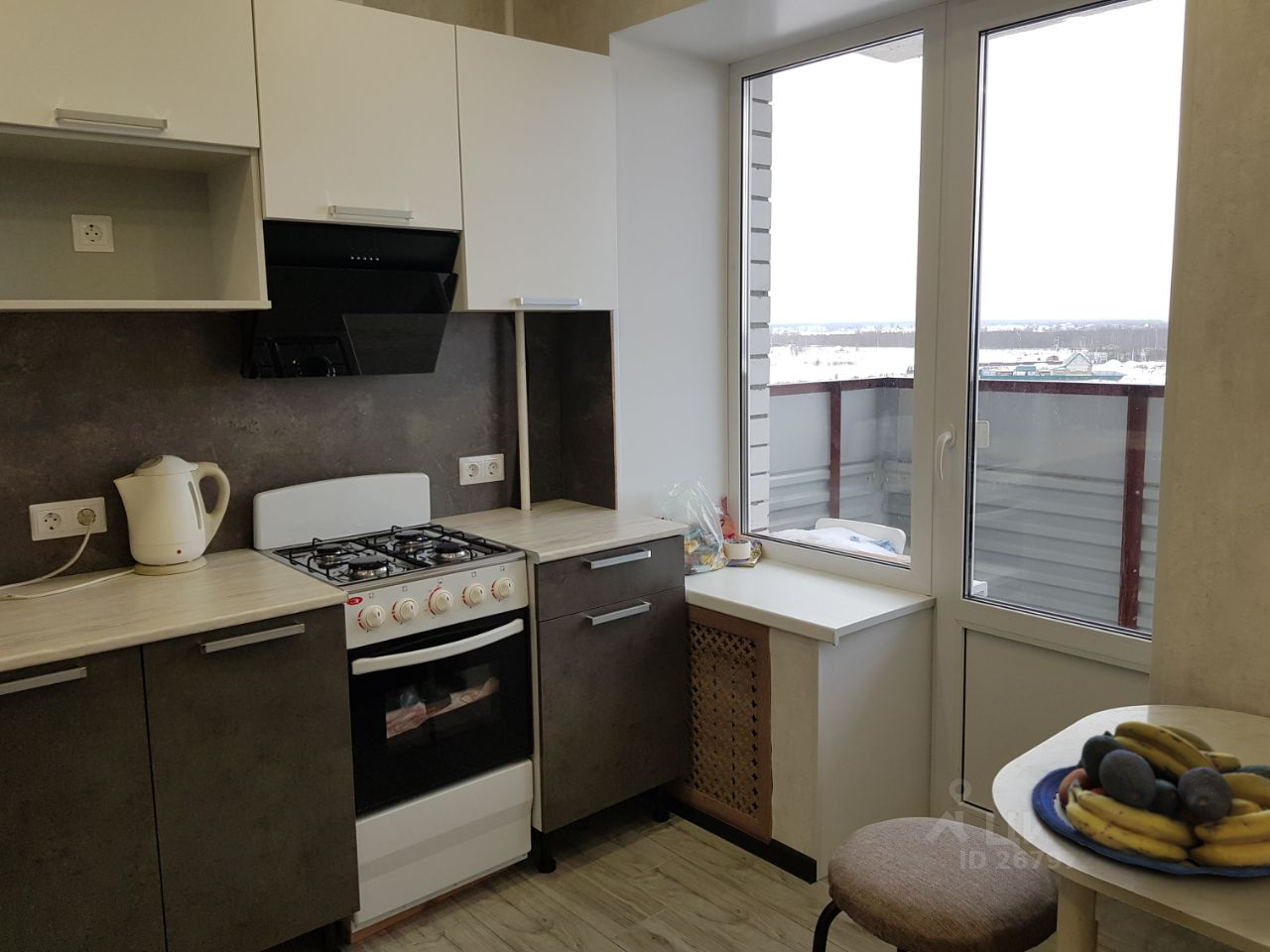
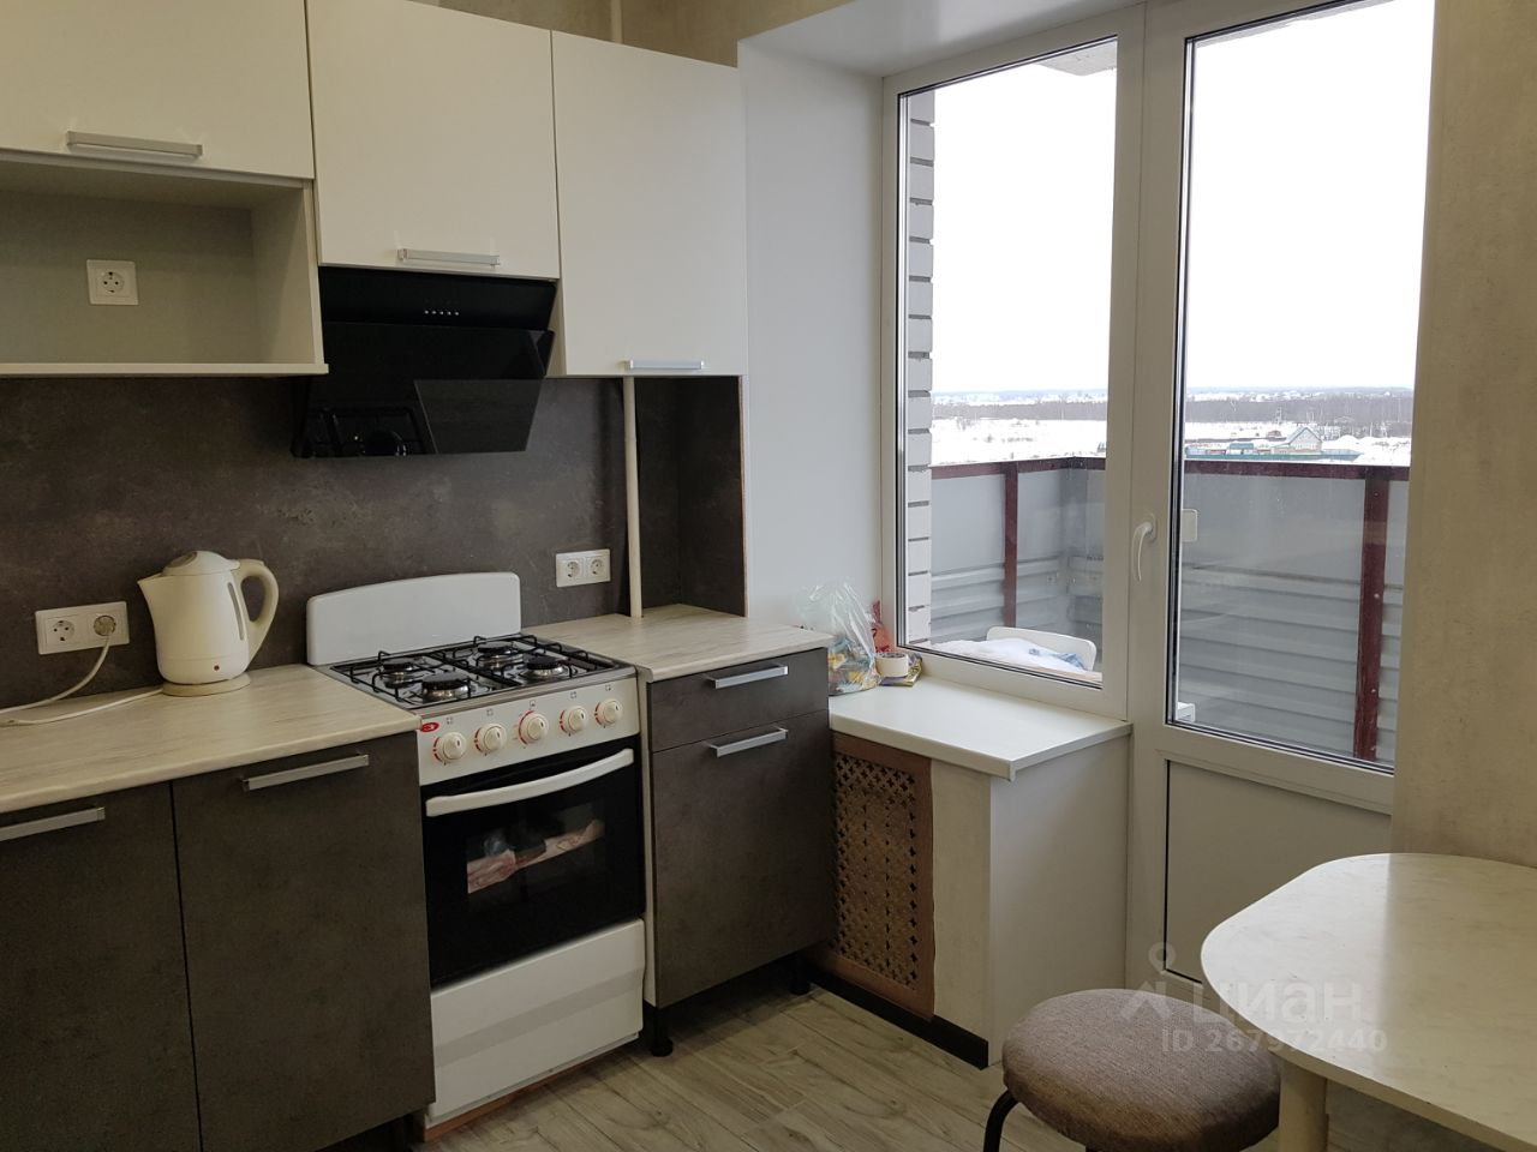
- fruit bowl [1031,720,1270,879]
